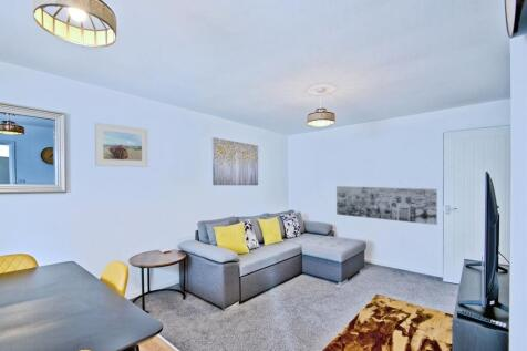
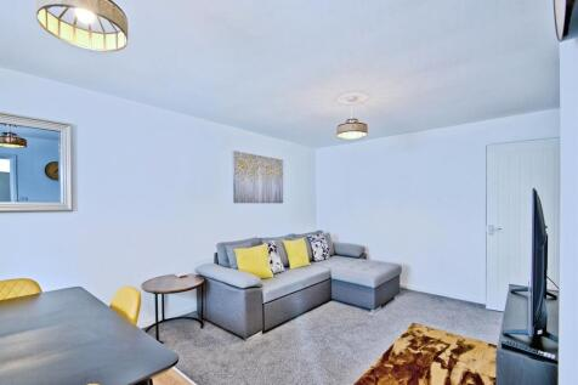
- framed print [94,122,149,168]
- wall art [335,185,438,226]
